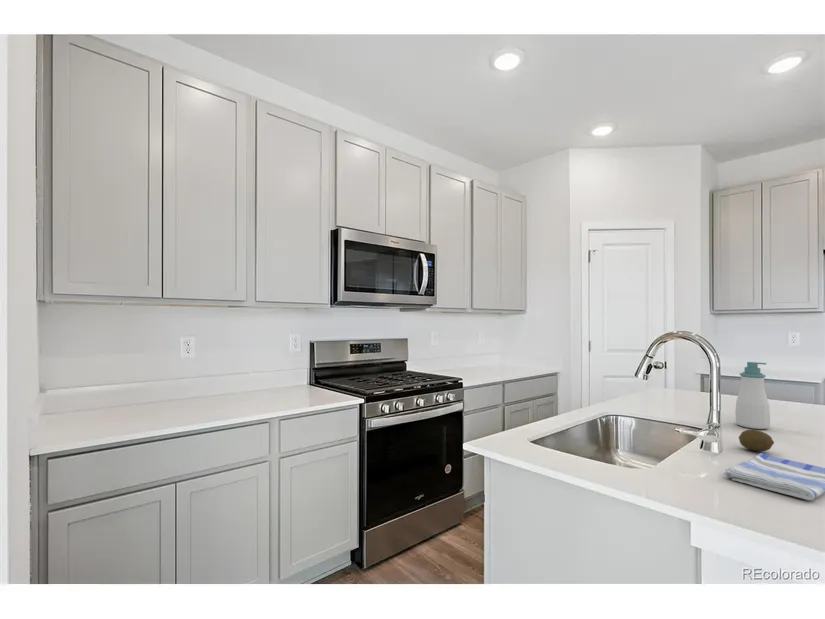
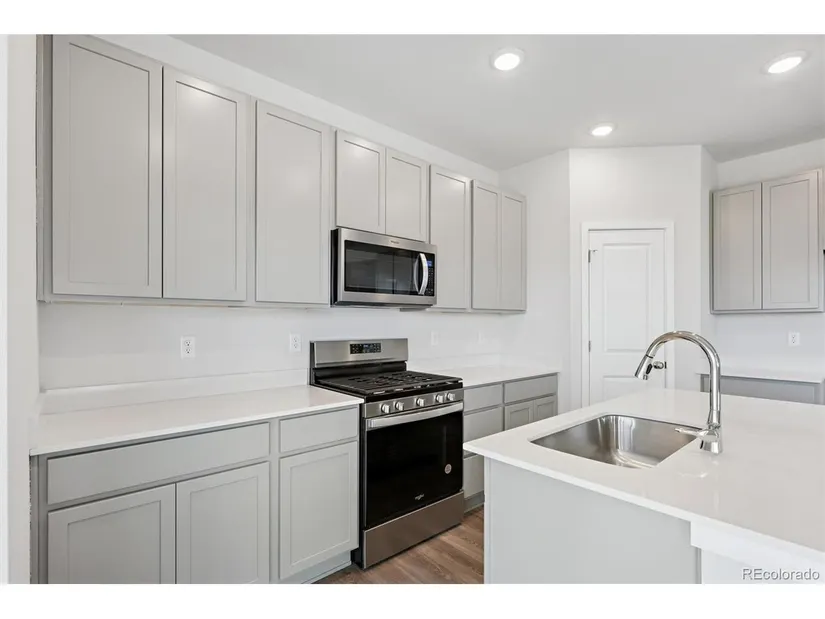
- dish towel [722,452,825,501]
- soap bottle [734,361,771,430]
- fruit [737,429,775,452]
